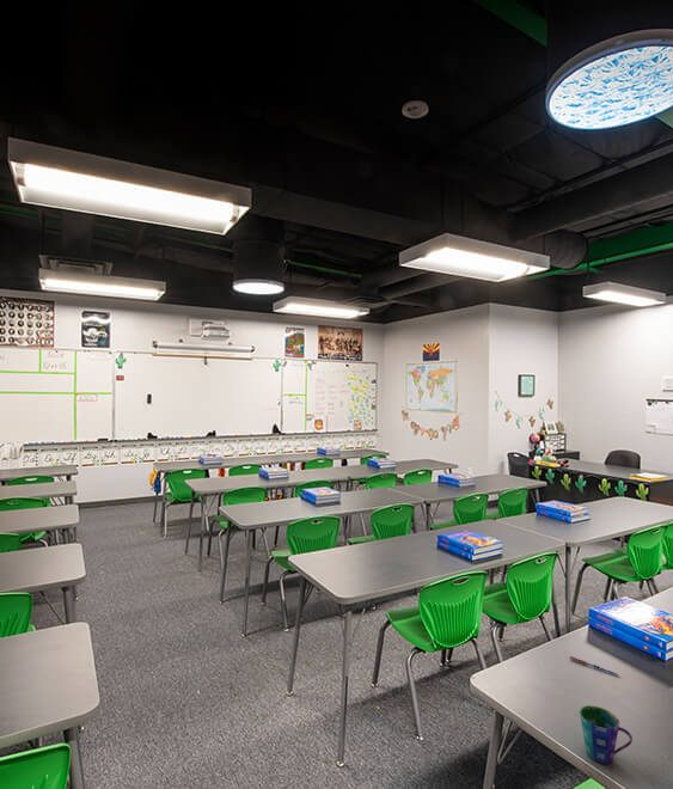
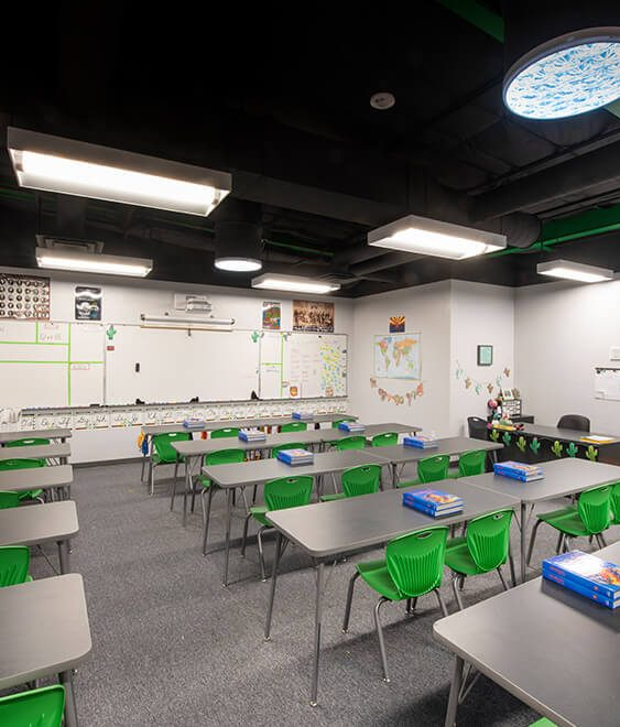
- cup [579,704,634,765]
- pen [568,655,619,677]
